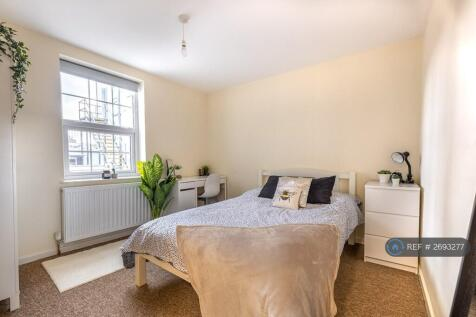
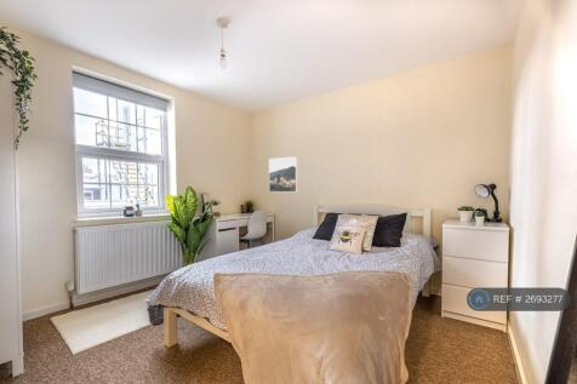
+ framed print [268,155,298,193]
